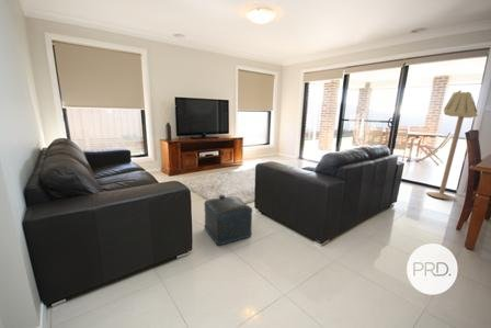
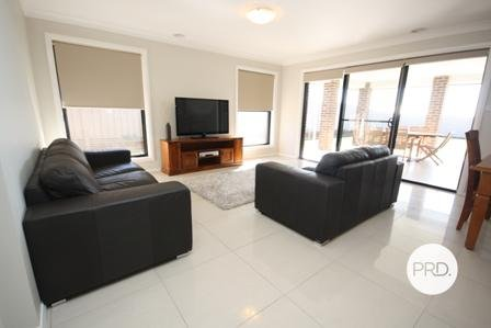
- ottoman [203,194,253,247]
- floor lamp [425,89,479,201]
